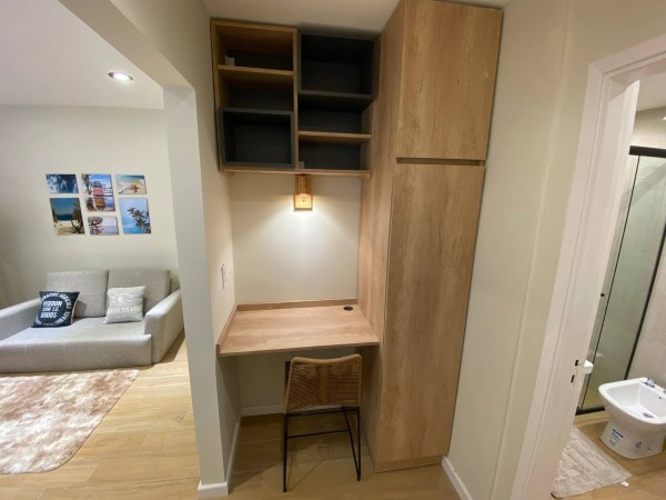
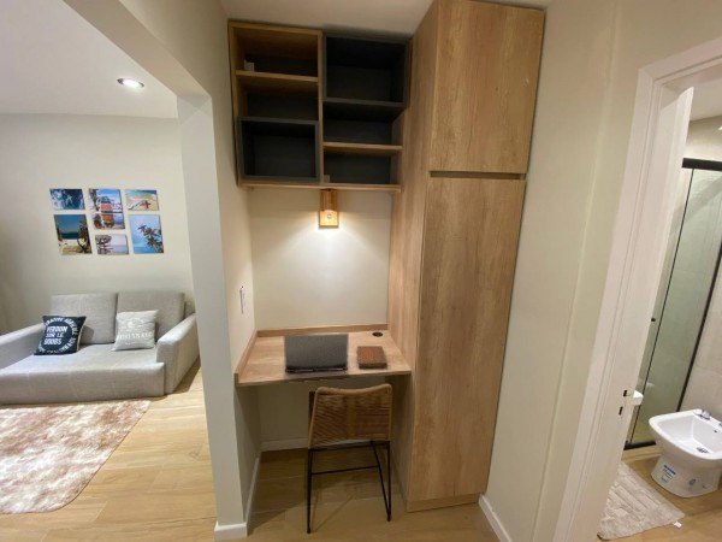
+ notebook [356,344,389,369]
+ laptop computer [283,331,350,373]
